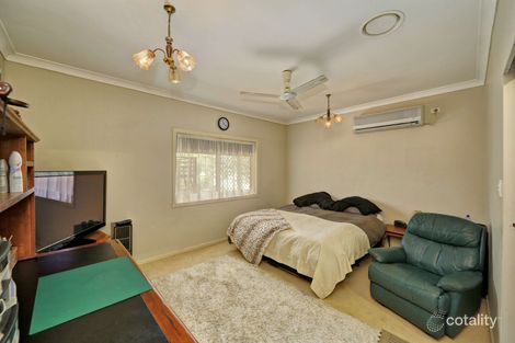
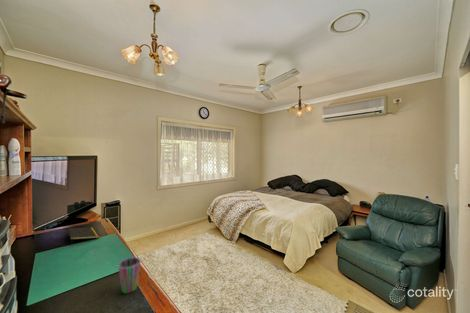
+ cup [117,257,142,294]
+ notepad [67,227,101,246]
